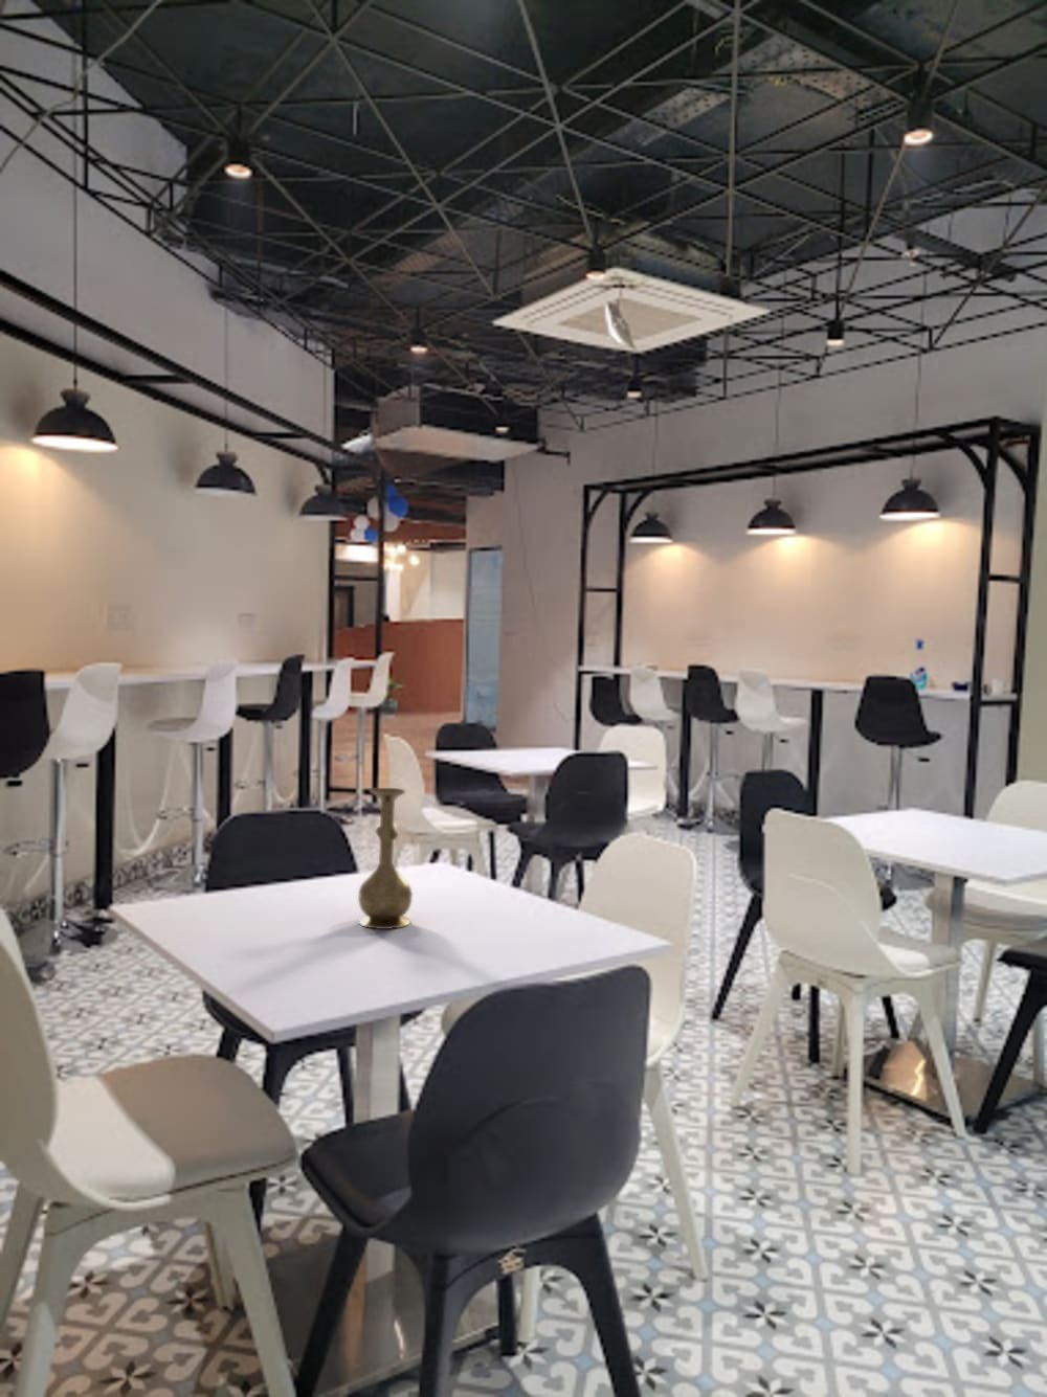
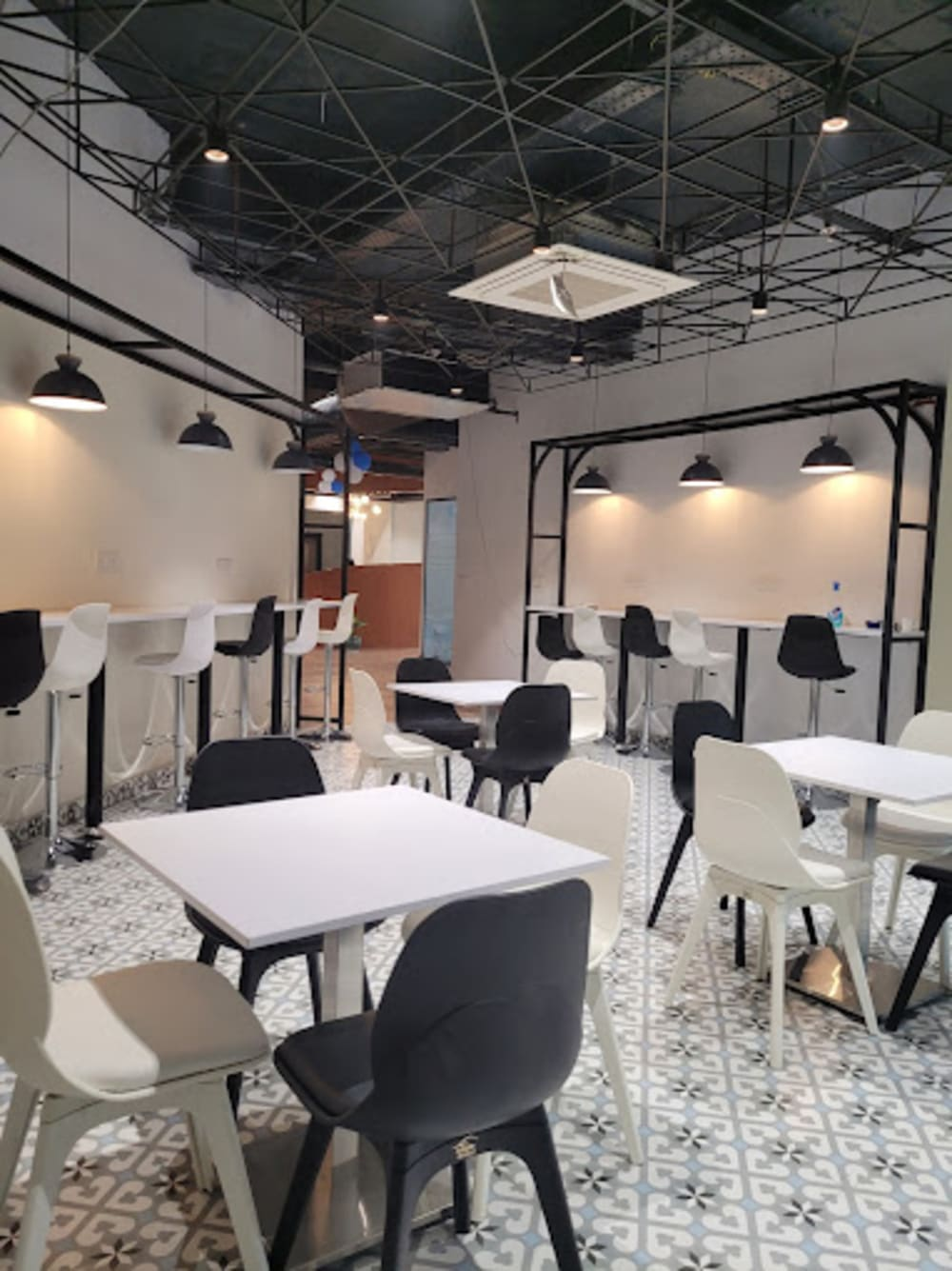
- vase [357,787,414,930]
